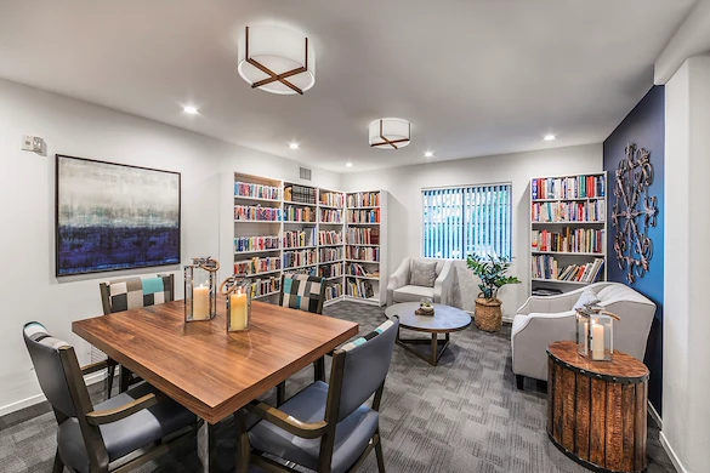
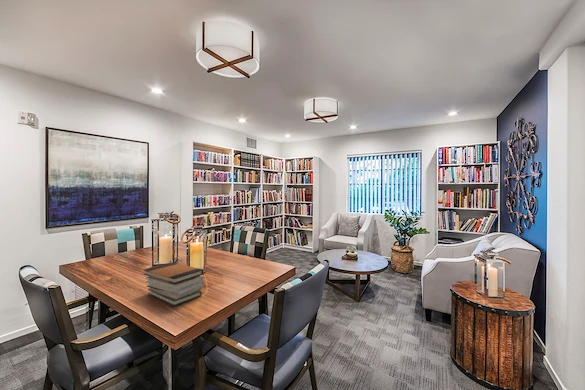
+ book stack [143,261,205,307]
